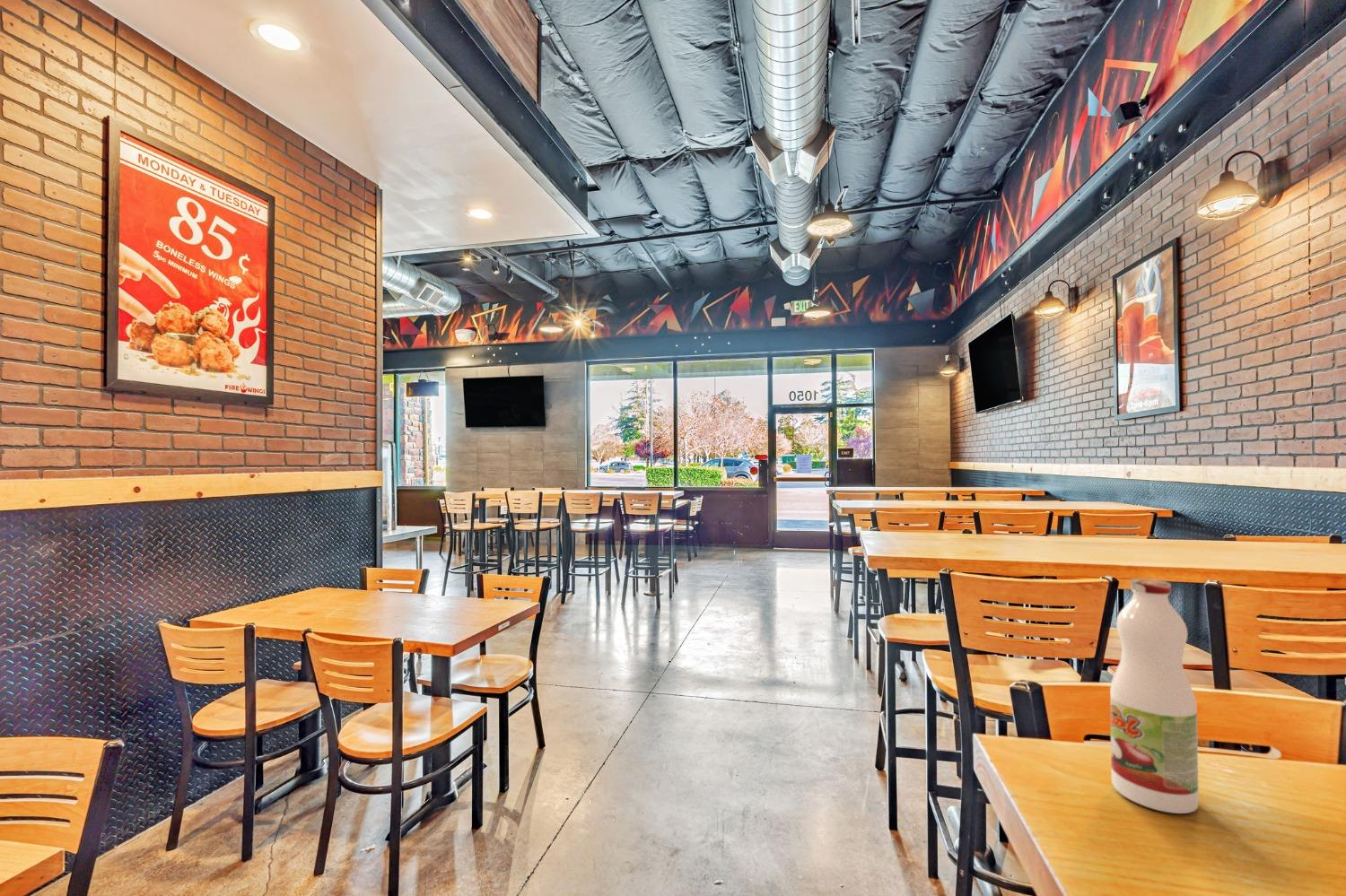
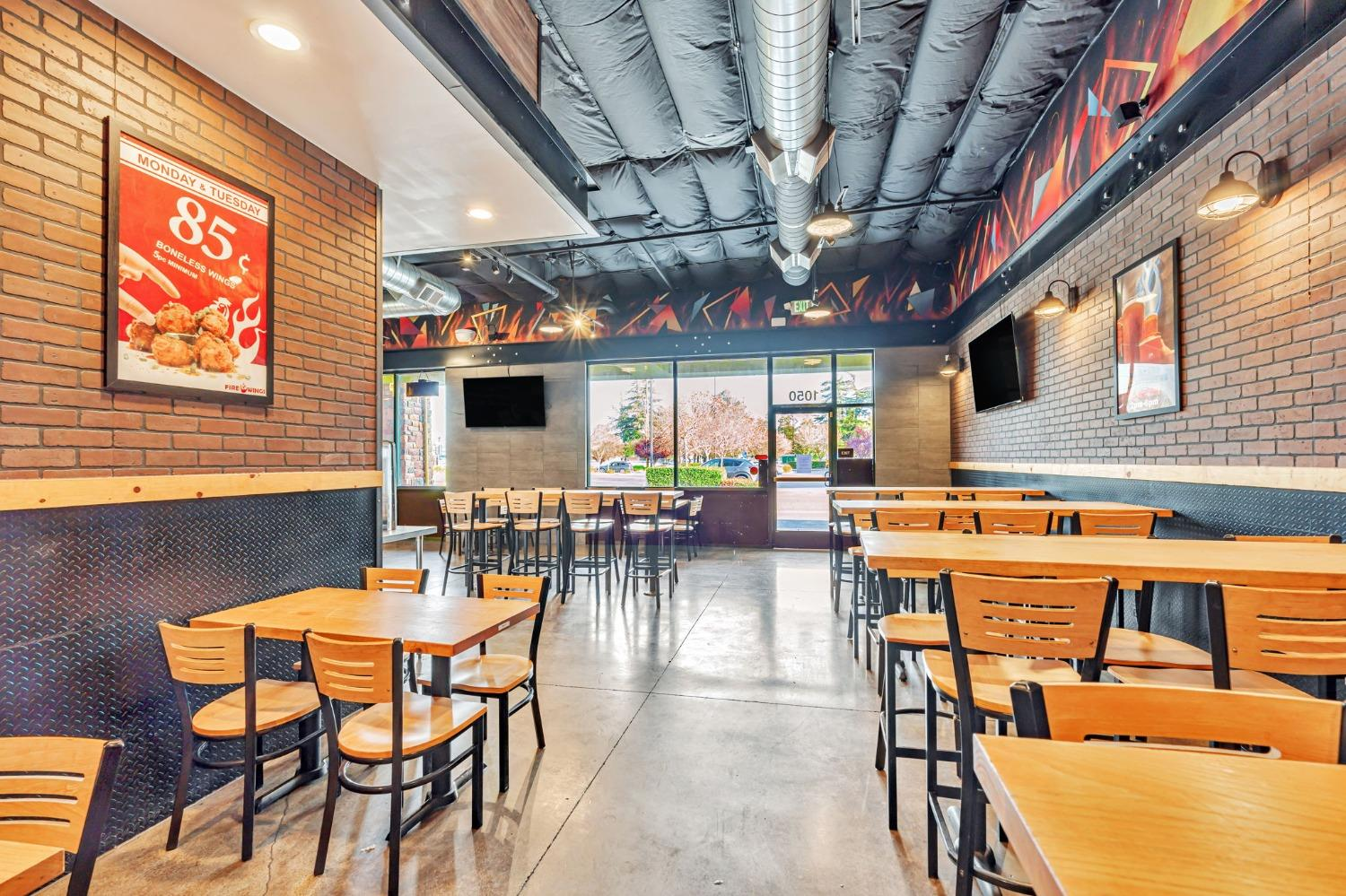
- juice bottle [1109,578,1200,814]
